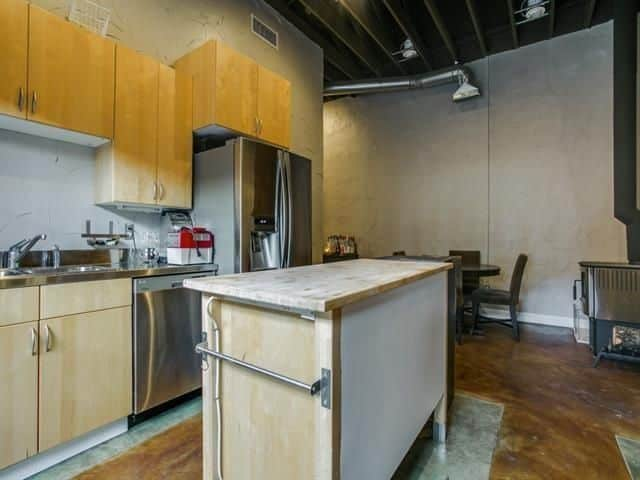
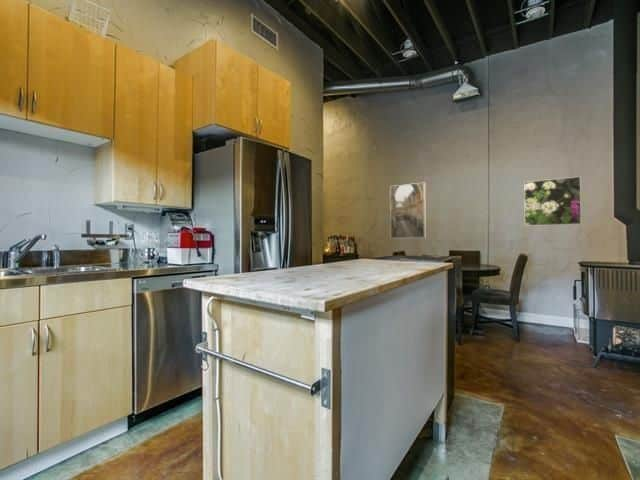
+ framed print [523,176,582,227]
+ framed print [389,181,426,239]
